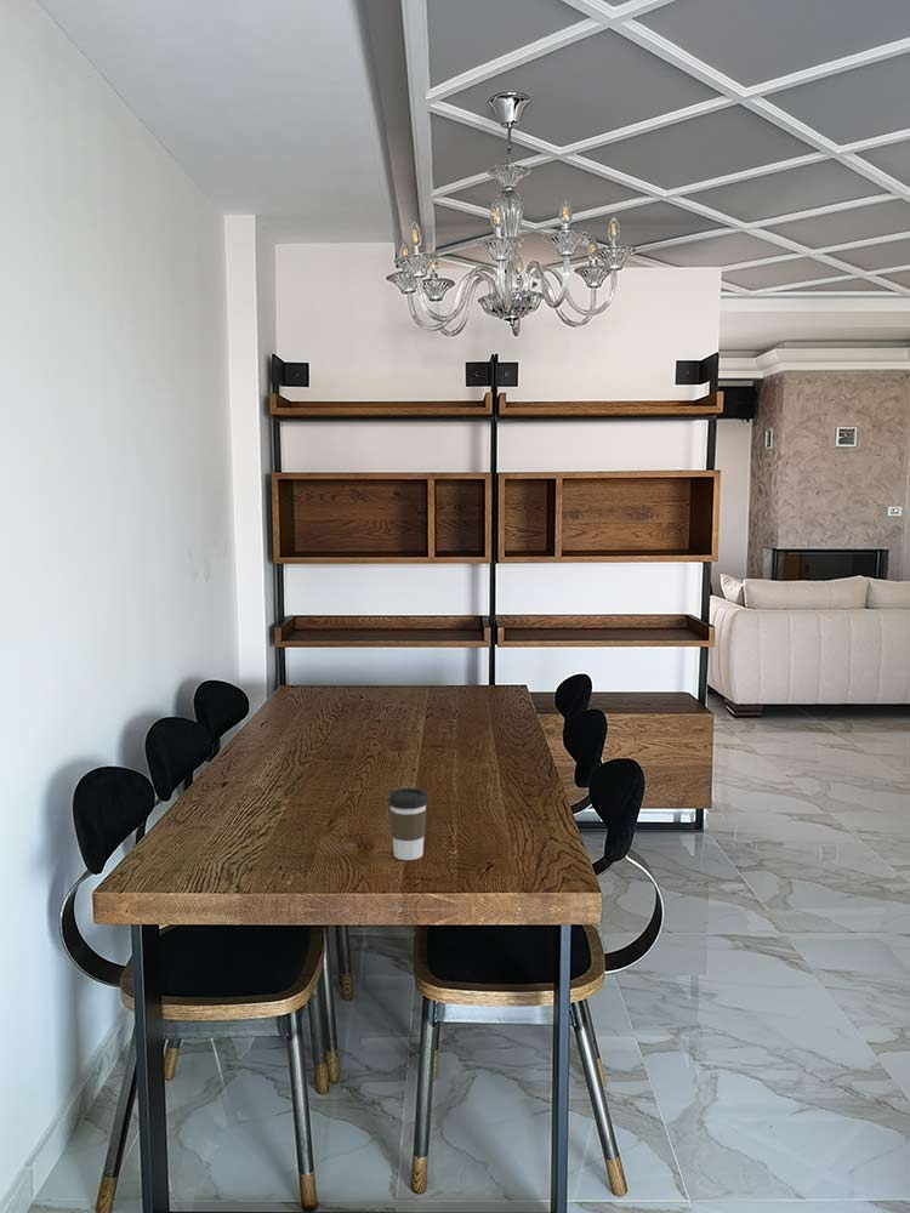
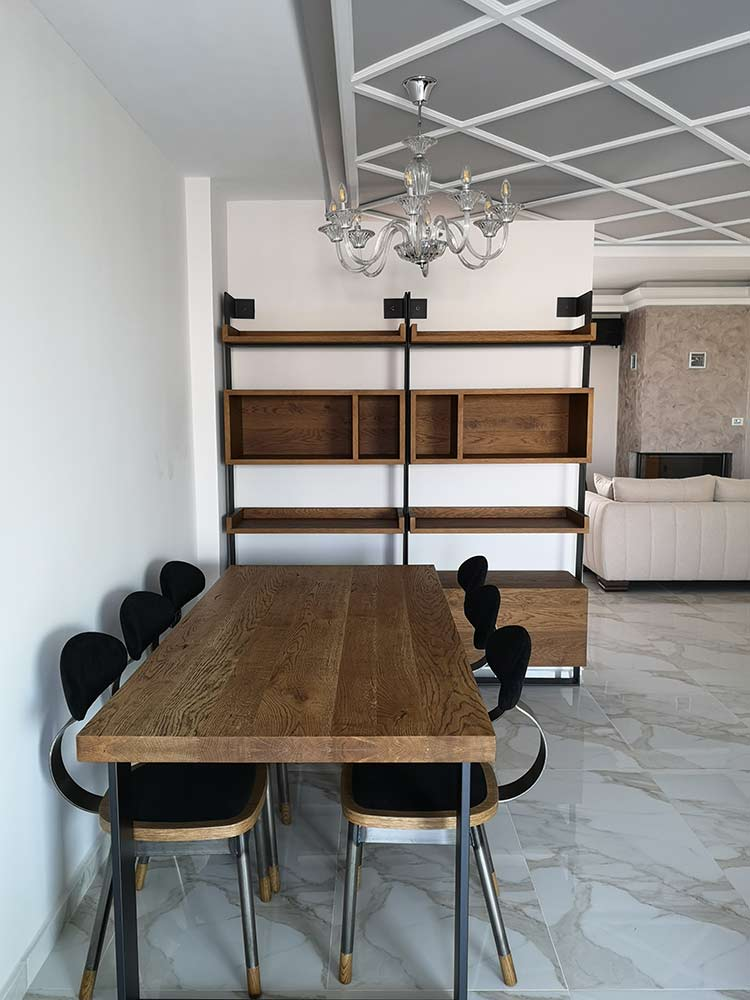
- coffee cup [387,787,428,861]
